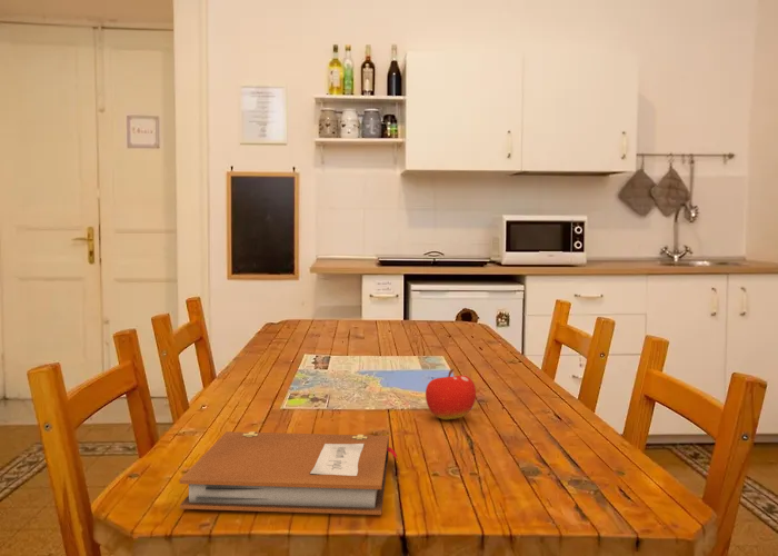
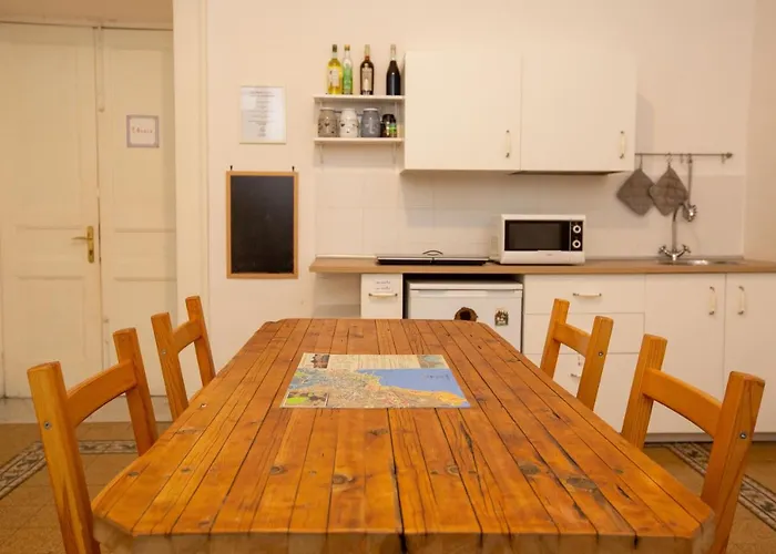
- notebook [179,430,399,516]
- fruit [425,368,477,420]
